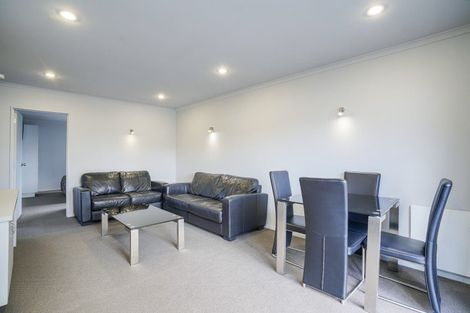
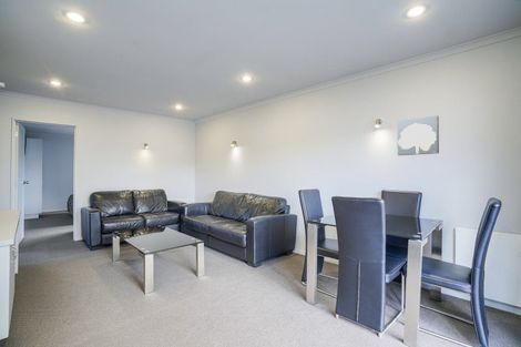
+ wall art [397,115,440,156]
